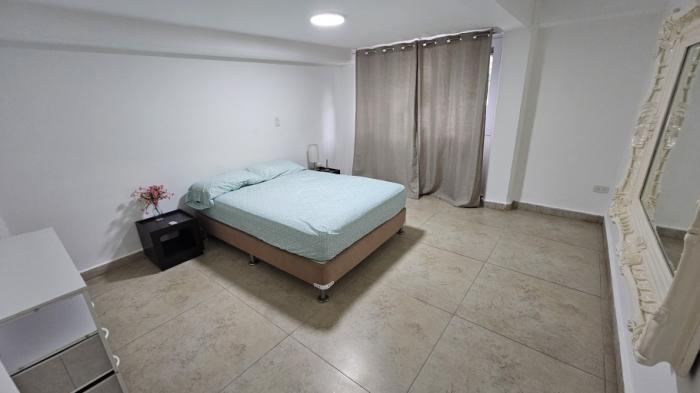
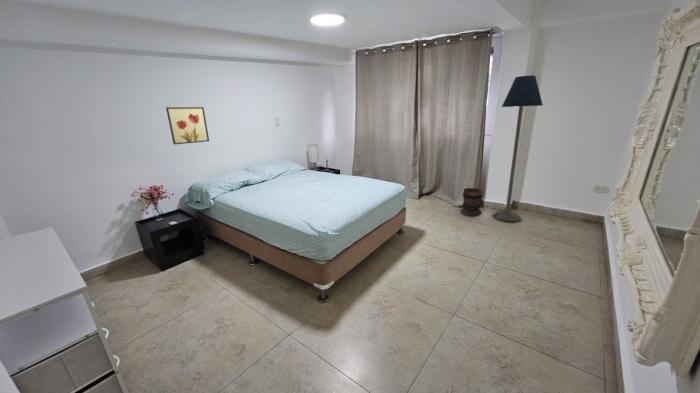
+ floor lamp [492,75,544,223]
+ wooden barrel [460,187,483,217]
+ wall art [165,106,210,145]
